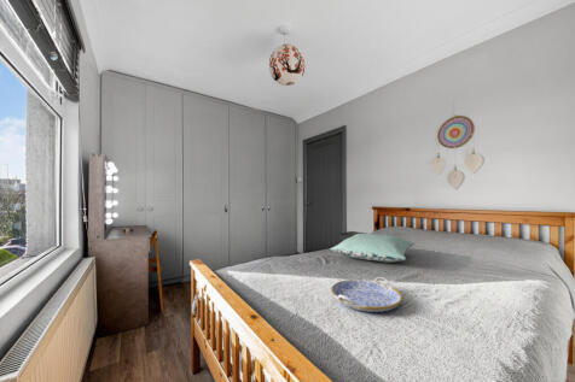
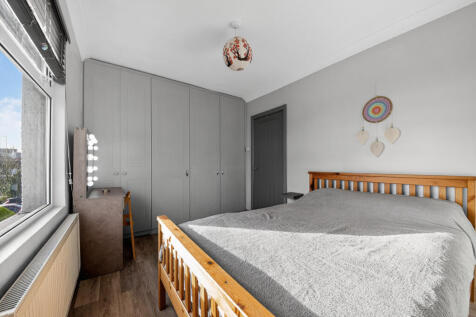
- pillow [330,233,416,264]
- serving tray [330,276,403,313]
